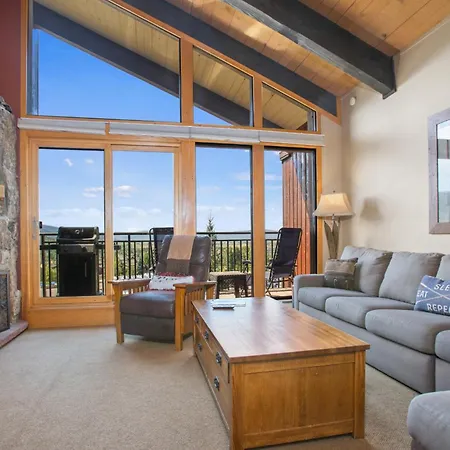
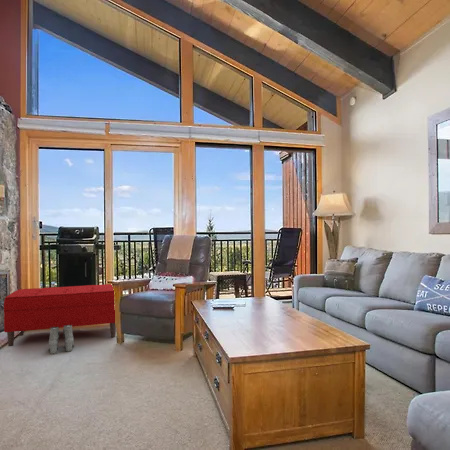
+ bench [3,283,117,347]
+ boots [48,325,75,355]
